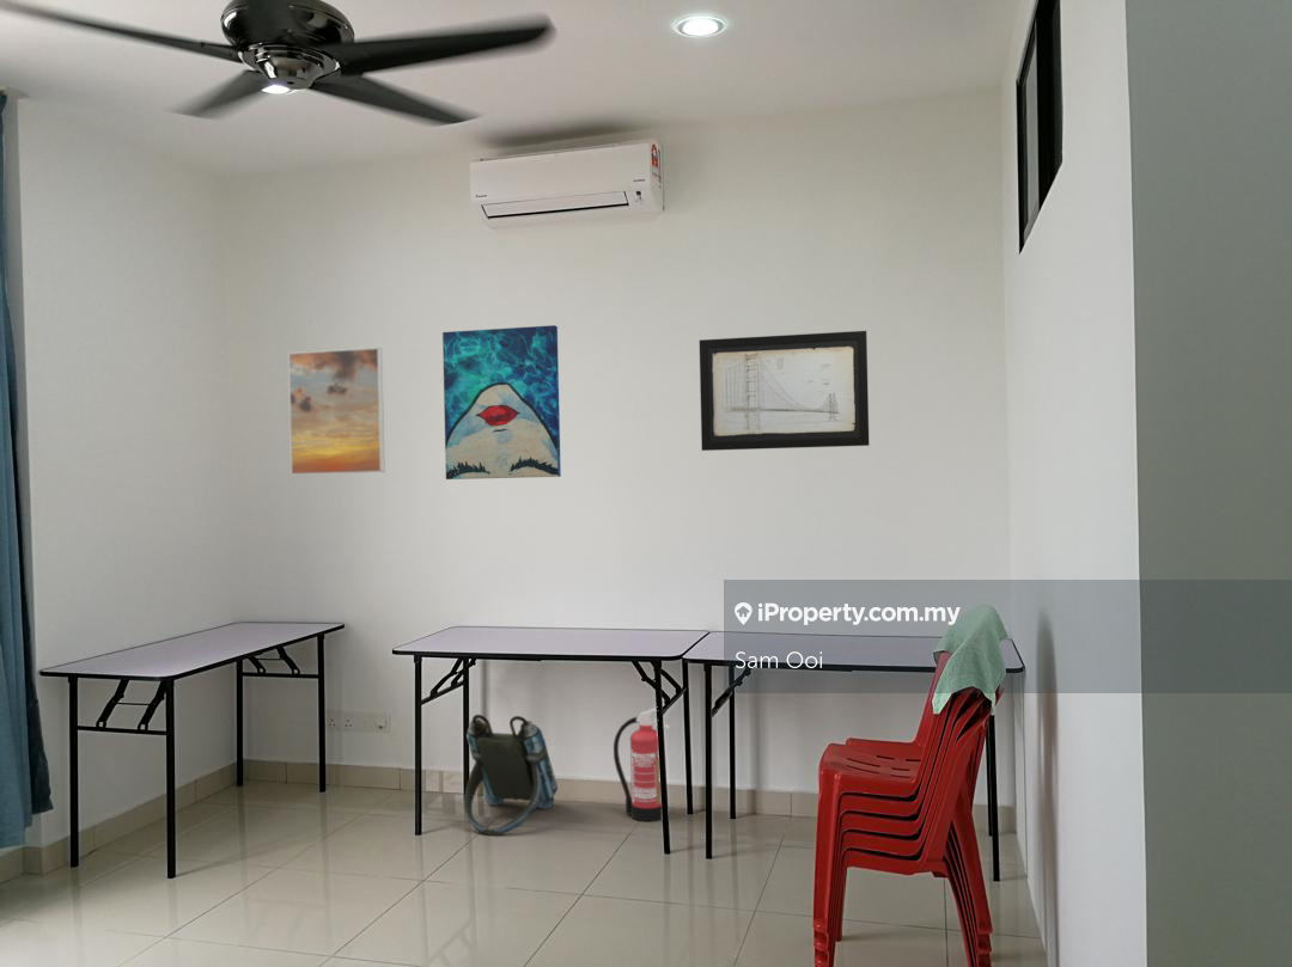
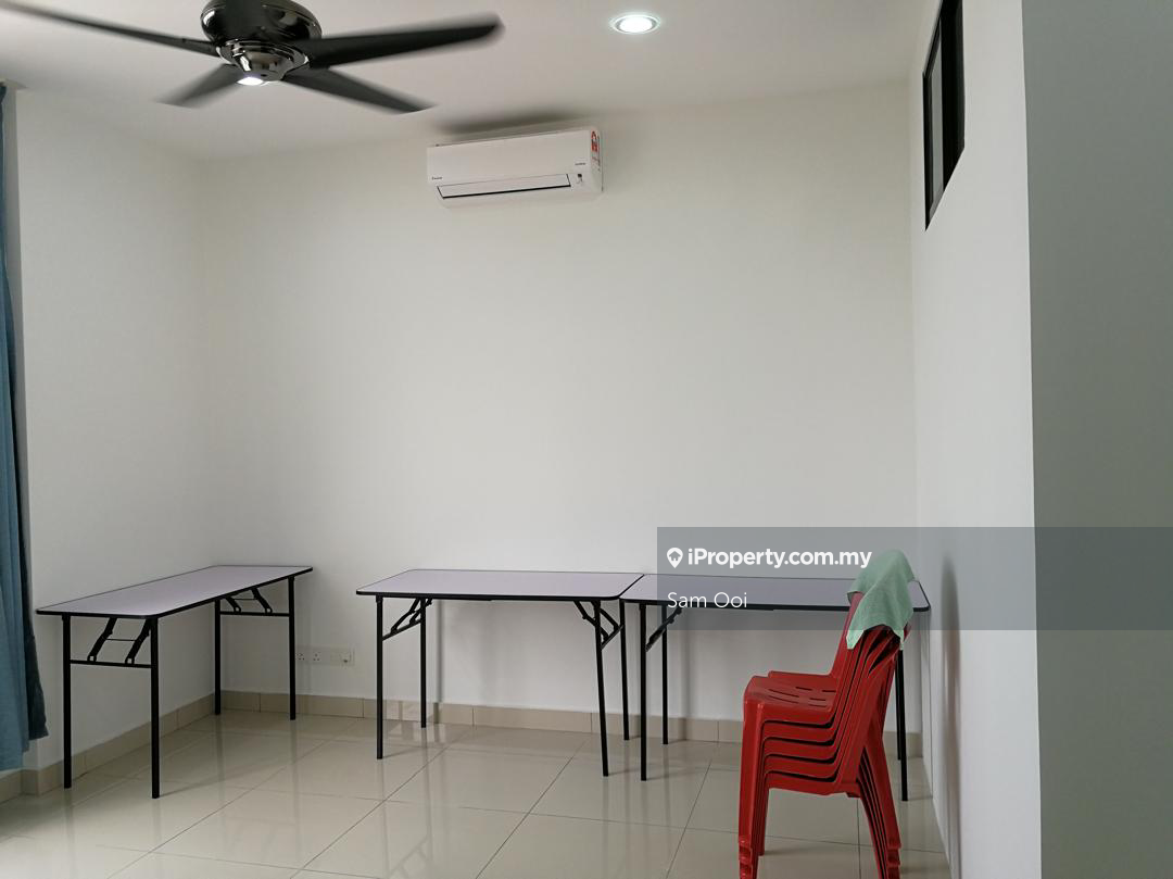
- wall art [699,330,871,452]
- fire extinguisher [613,706,671,822]
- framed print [287,347,385,476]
- backpack [463,714,559,836]
- wall art [441,324,562,481]
